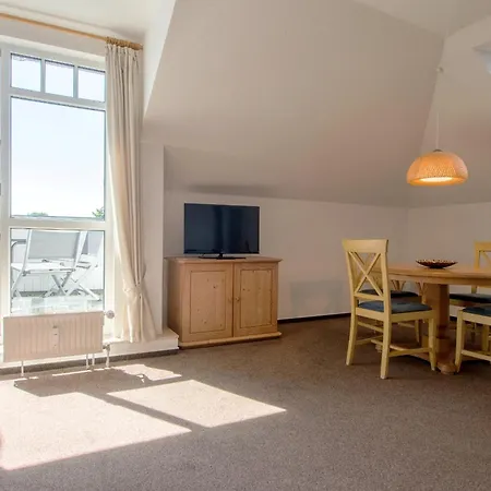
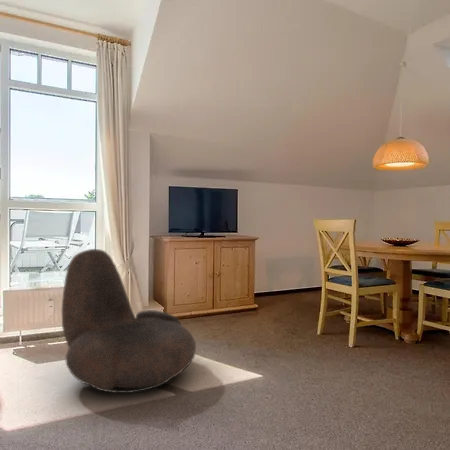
+ armchair [60,248,197,394]
